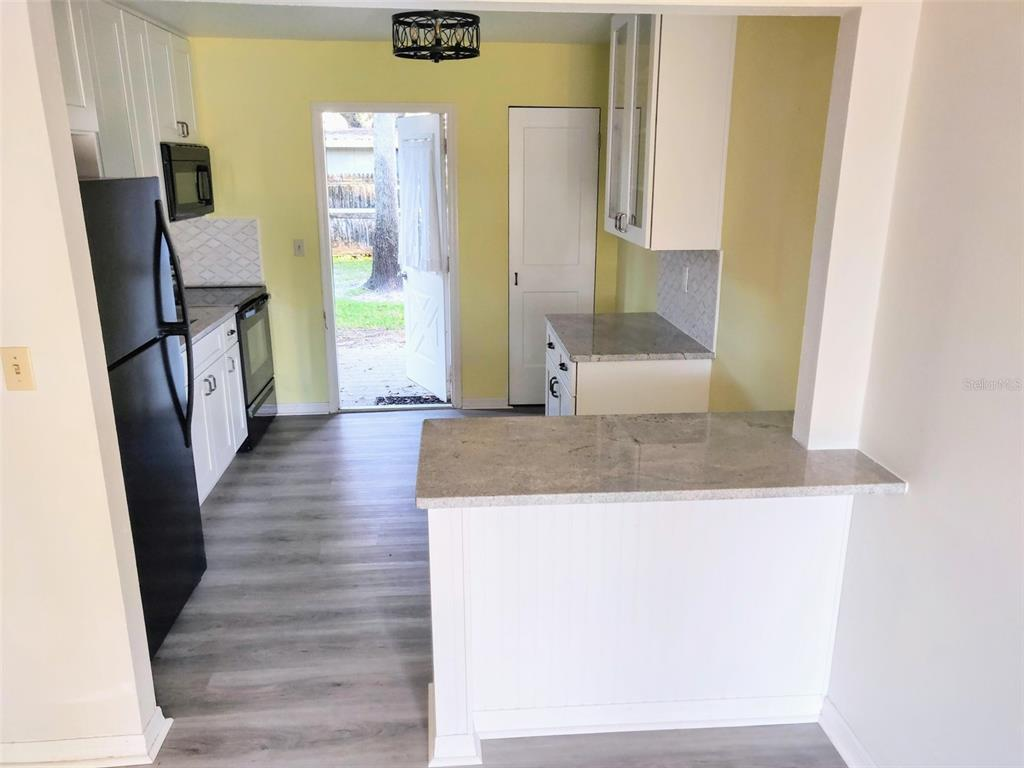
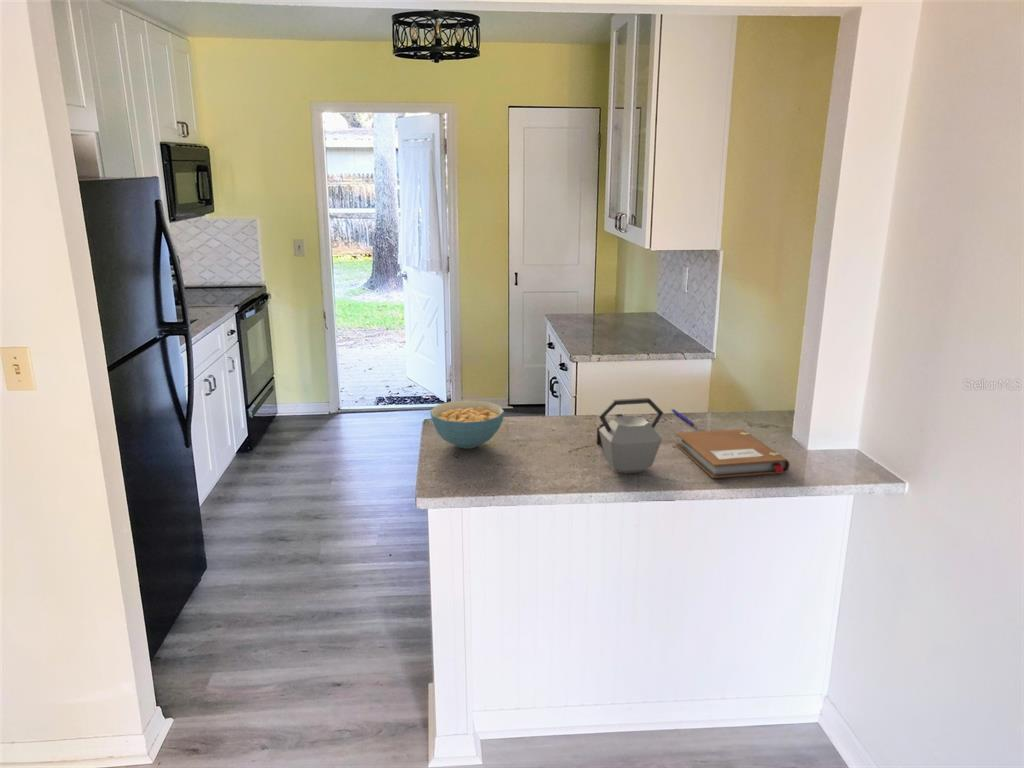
+ cereal bowl [429,399,505,450]
+ pen [669,407,695,427]
+ notebook [674,428,791,479]
+ kettle [596,397,664,475]
